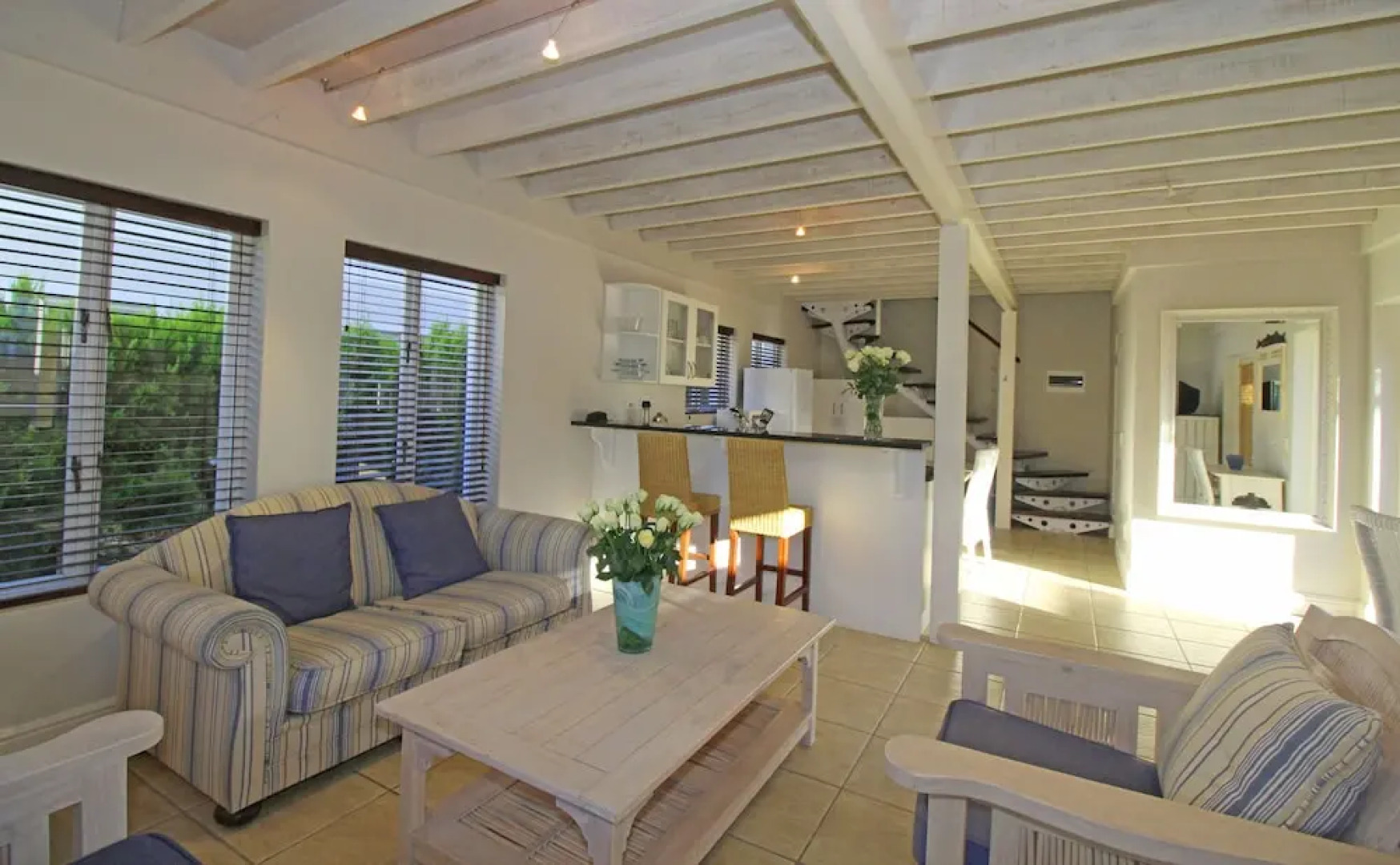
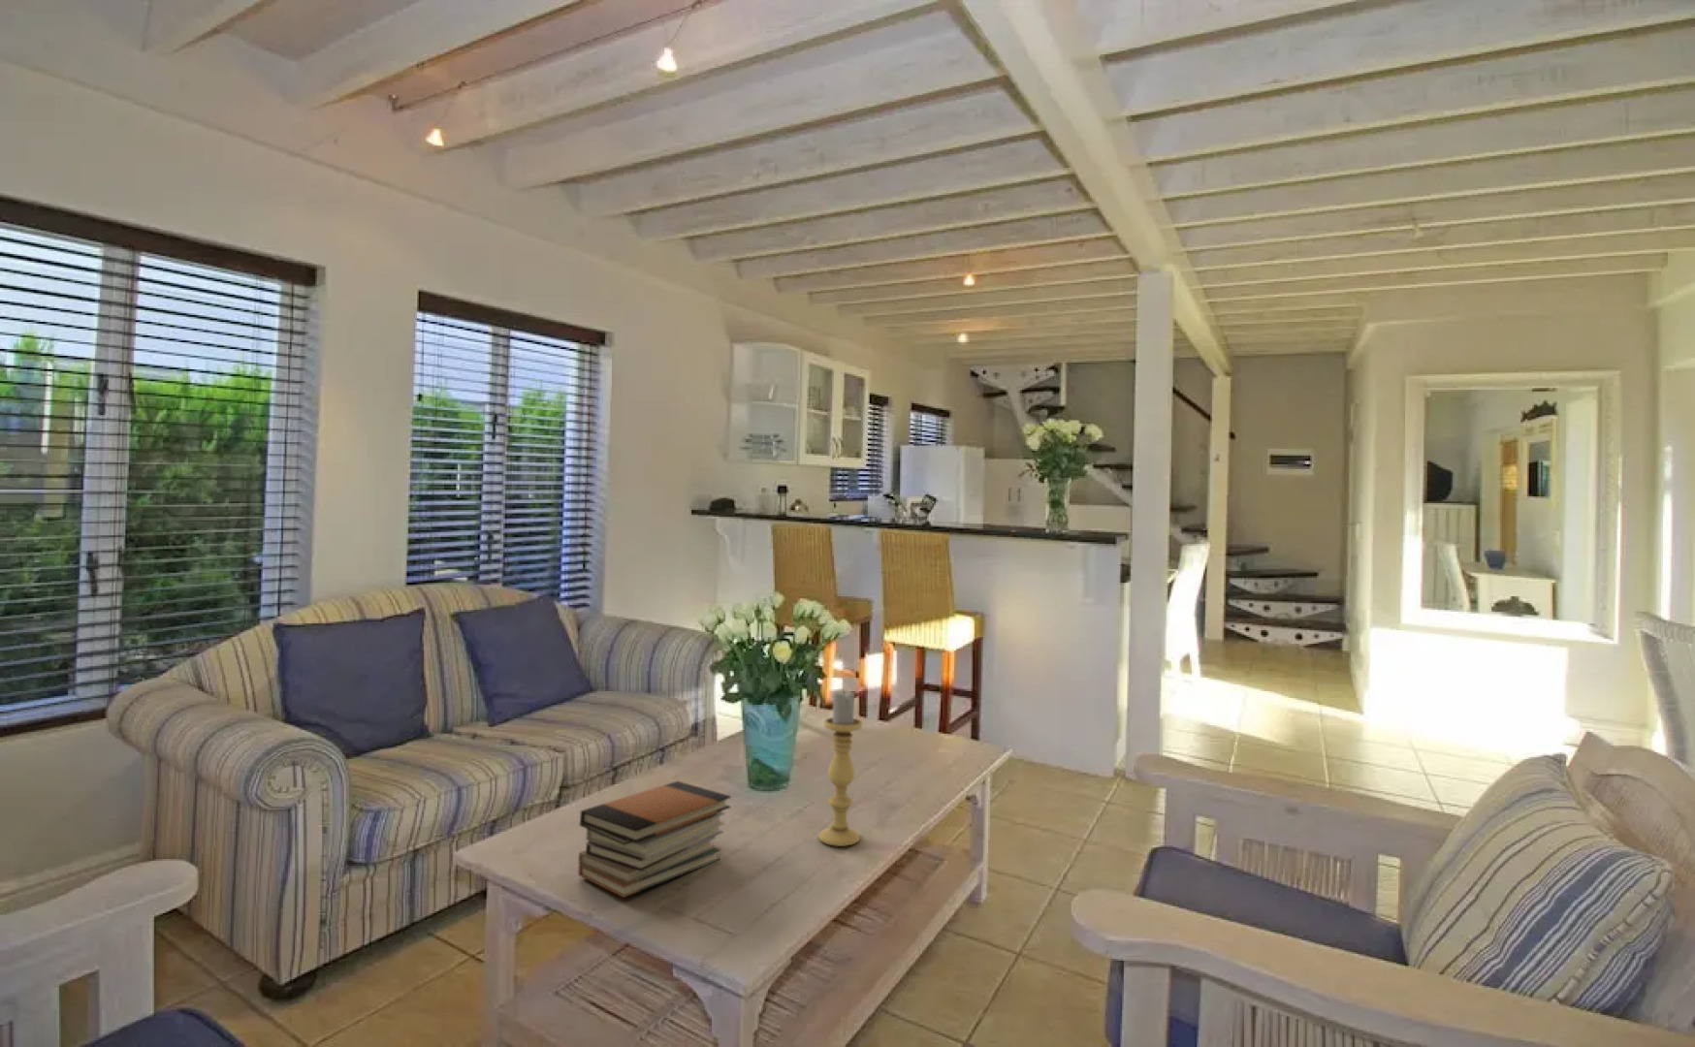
+ candle holder [818,689,863,847]
+ book stack [578,781,732,898]
